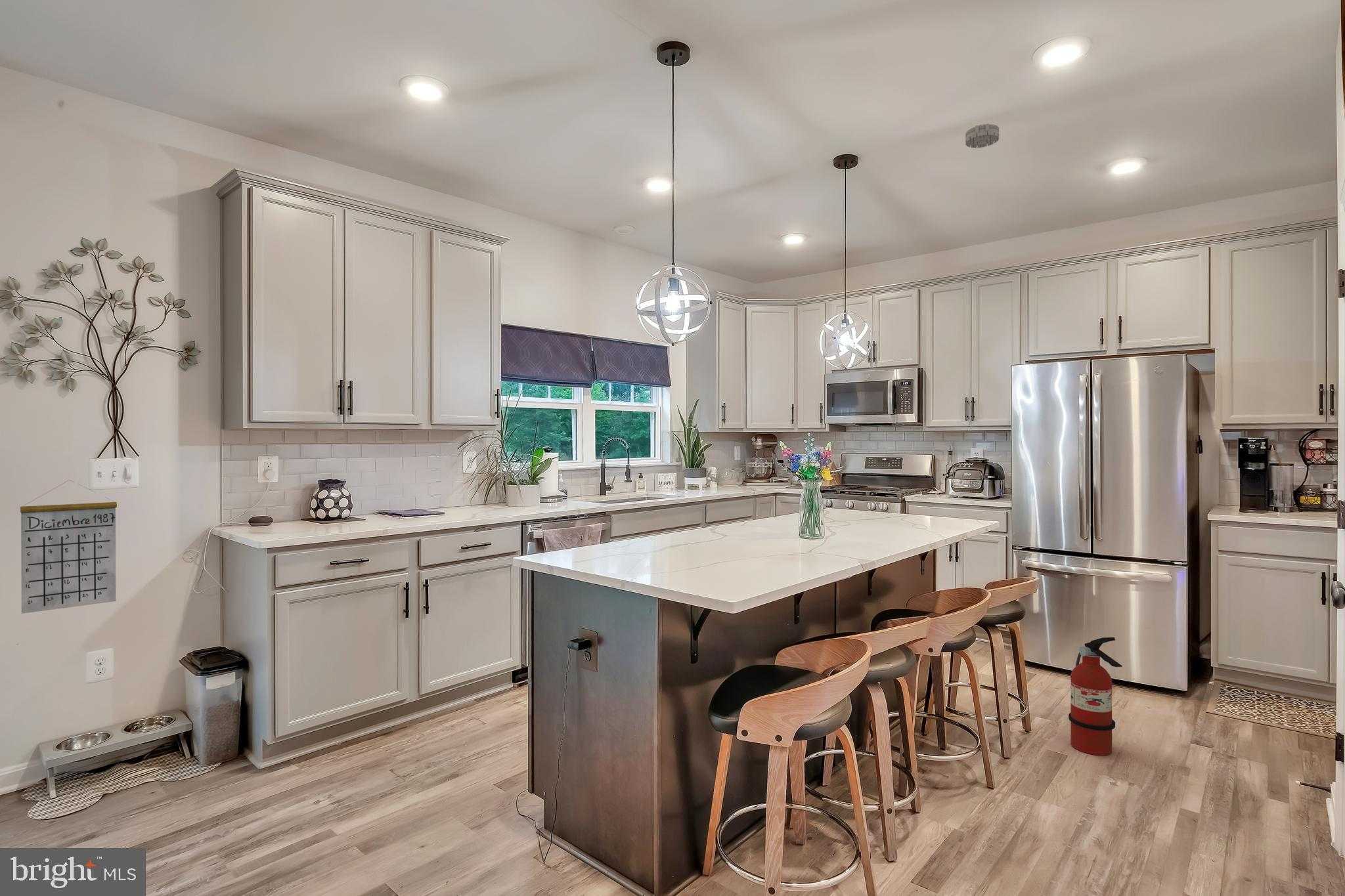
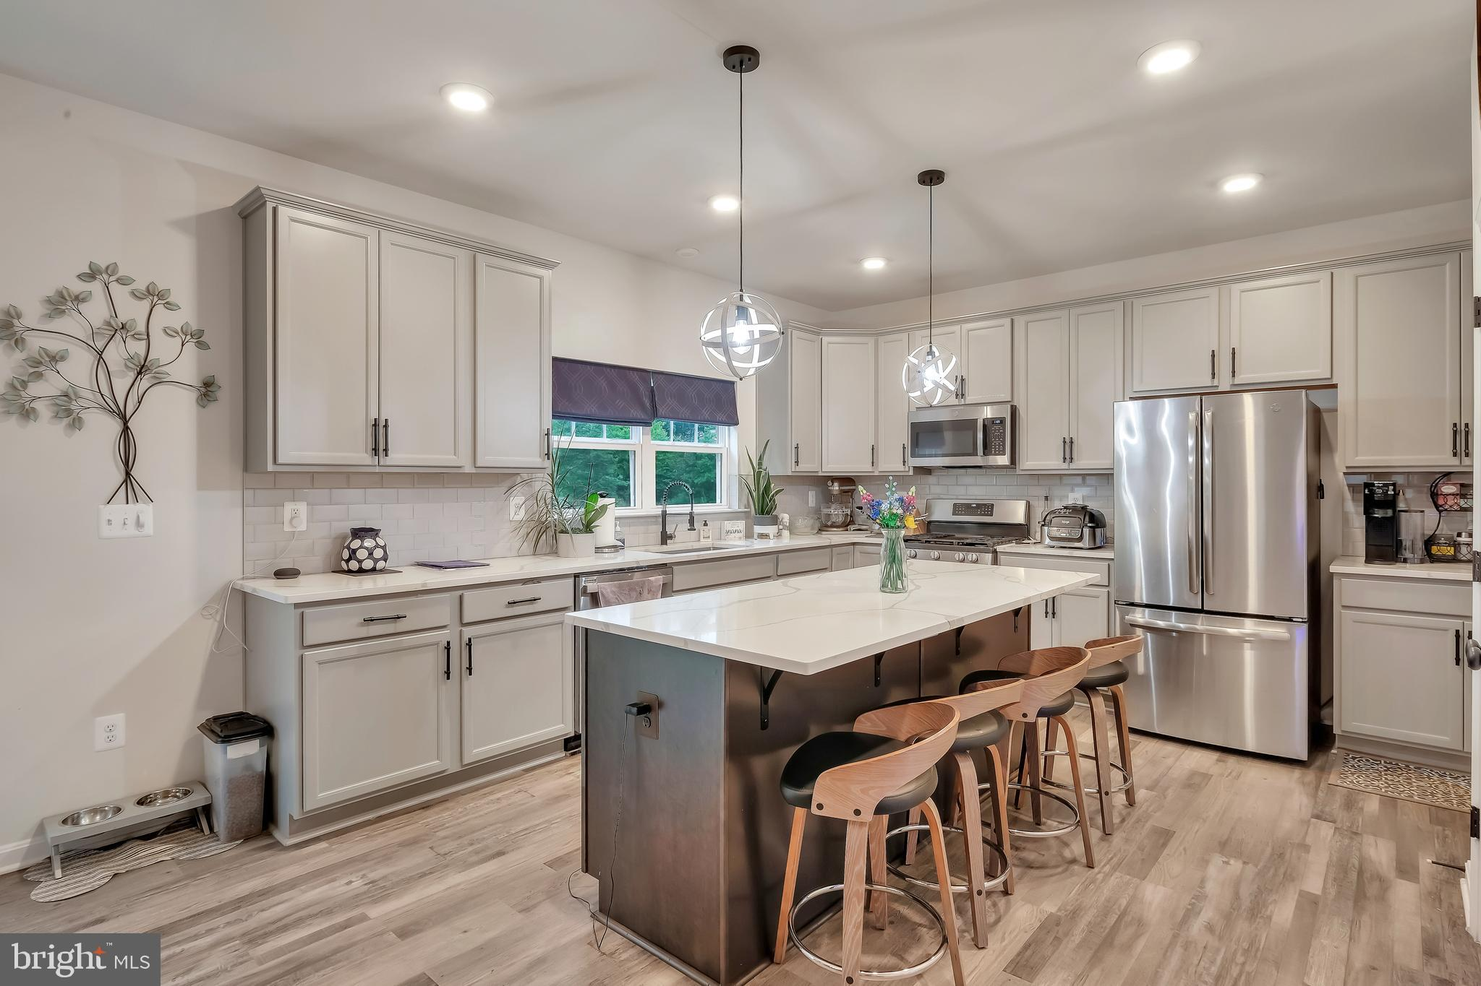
- calendar [20,479,118,614]
- smoke detector [965,123,1000,148]
- fire extinguisher [1068,637,1123,756]
